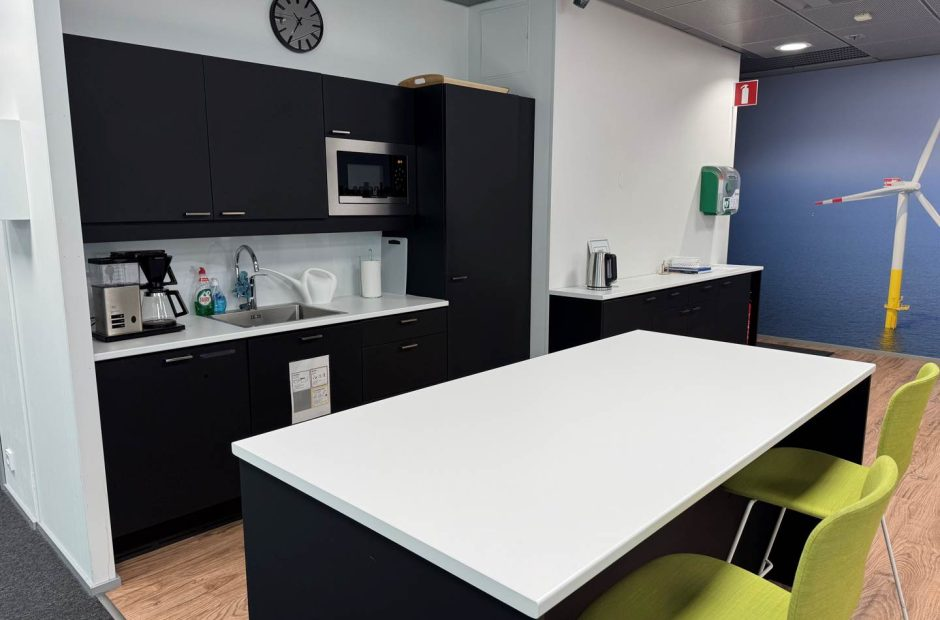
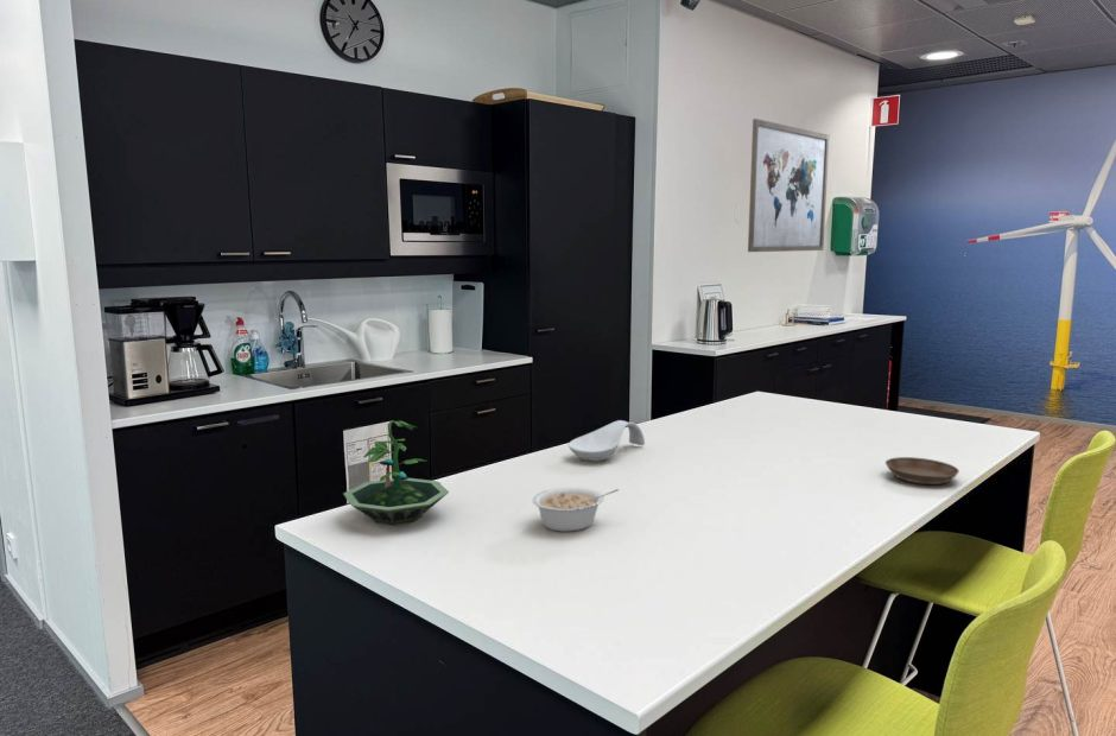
+ legume [531,486,620,533]
+ wall art [747,118,831,253]
+ terrarium [342,419,450,526]
+ spoon rest [567,419,646,463]
+ saucer [884,456,960,486]
